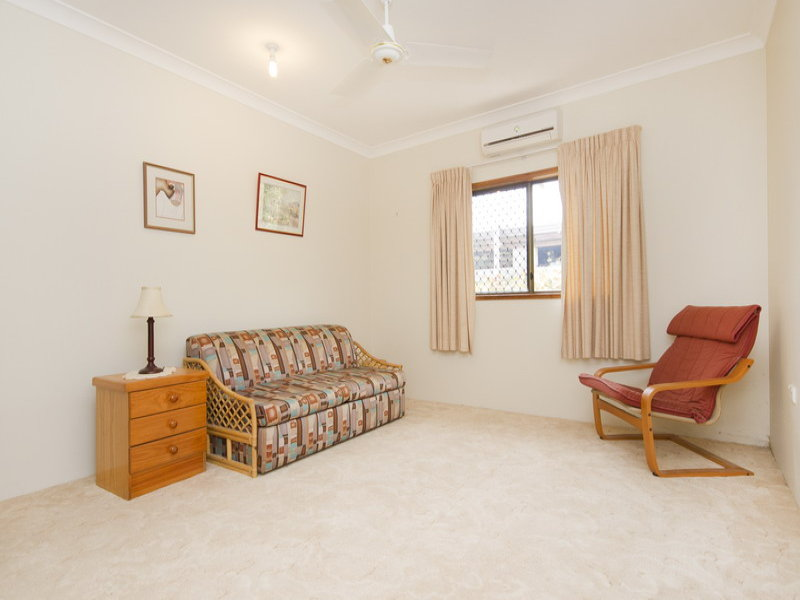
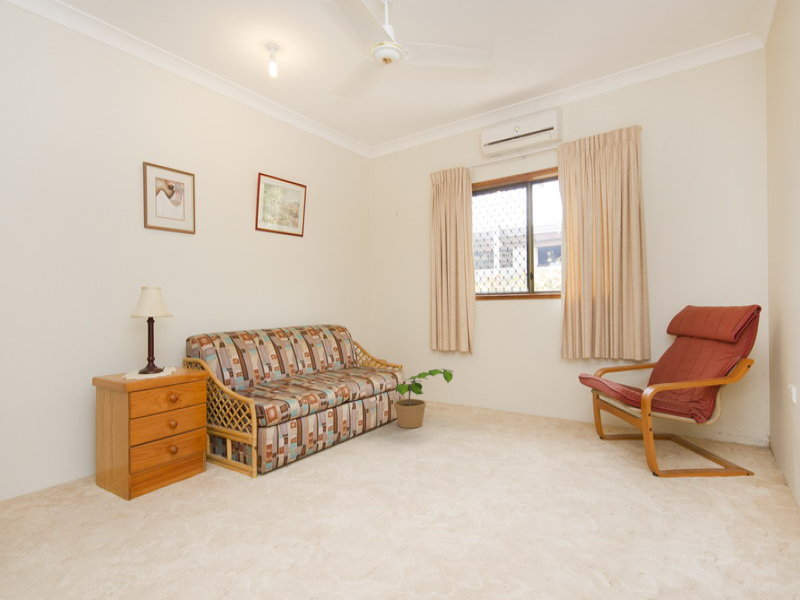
+ potted plant [393,368,454,429]
